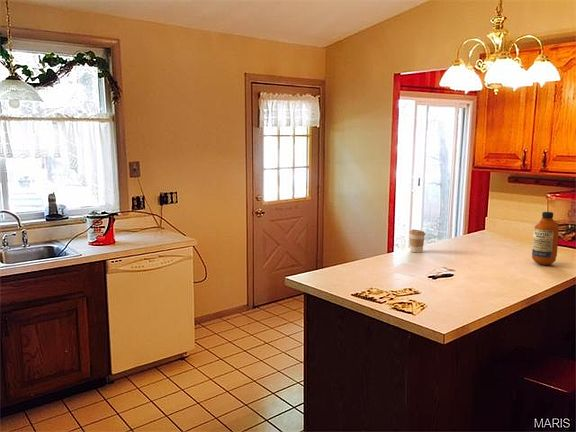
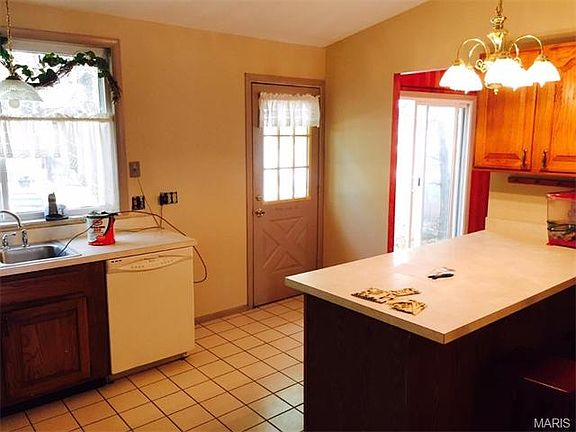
- bottle [531,211,560,266]
- coffee cup [408,229,426,254]
